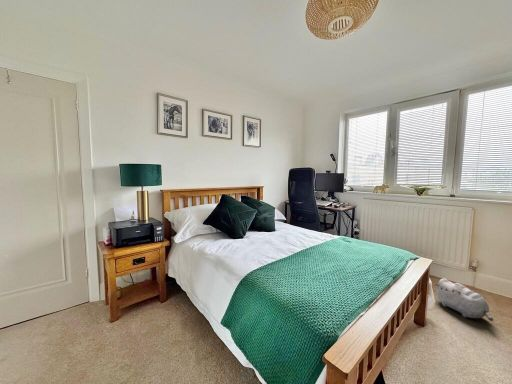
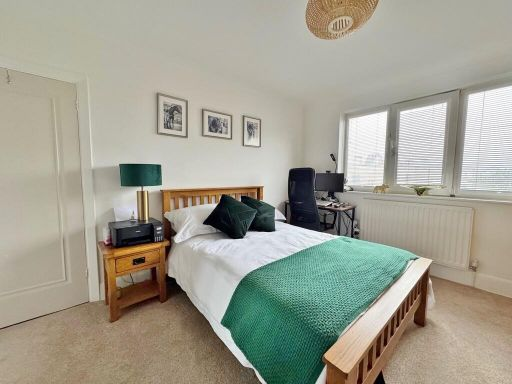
- plush toy [435,278,494,322]
